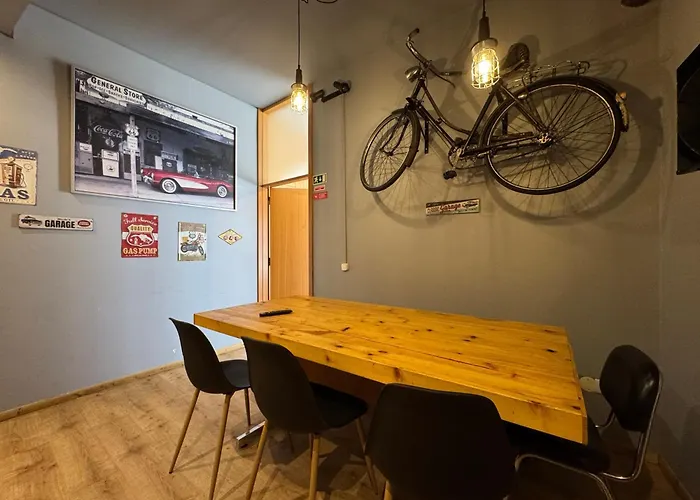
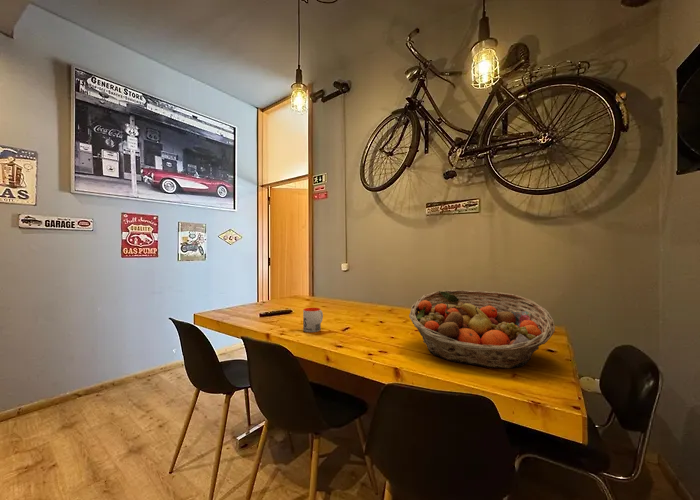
+ mug [302,307,324,333]
+ fruit basket [408,289,556,370]
